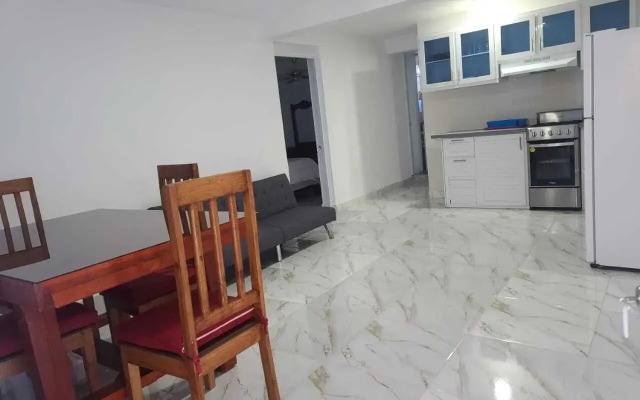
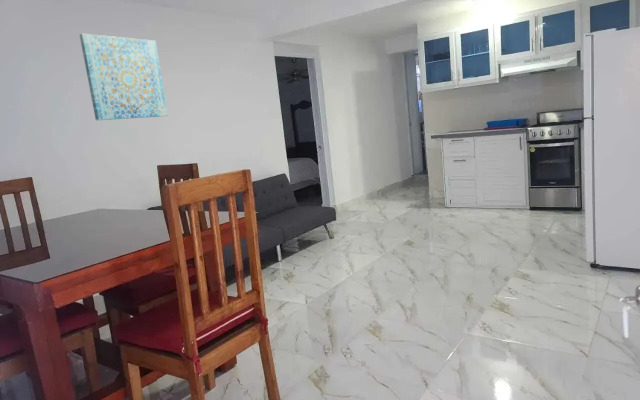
+ wall art [79,33,169,121]
